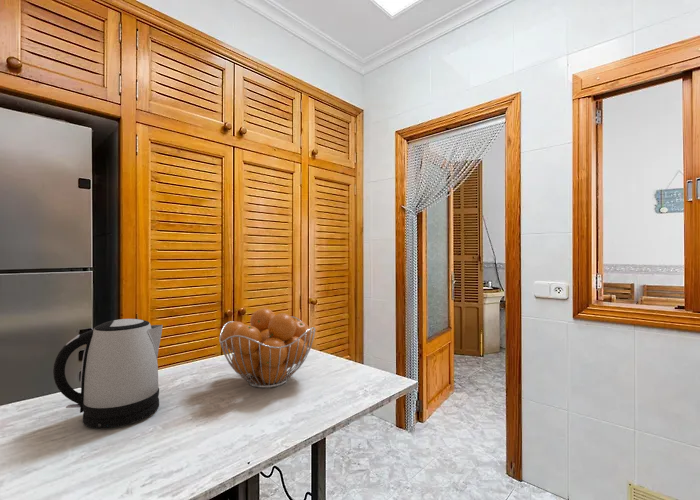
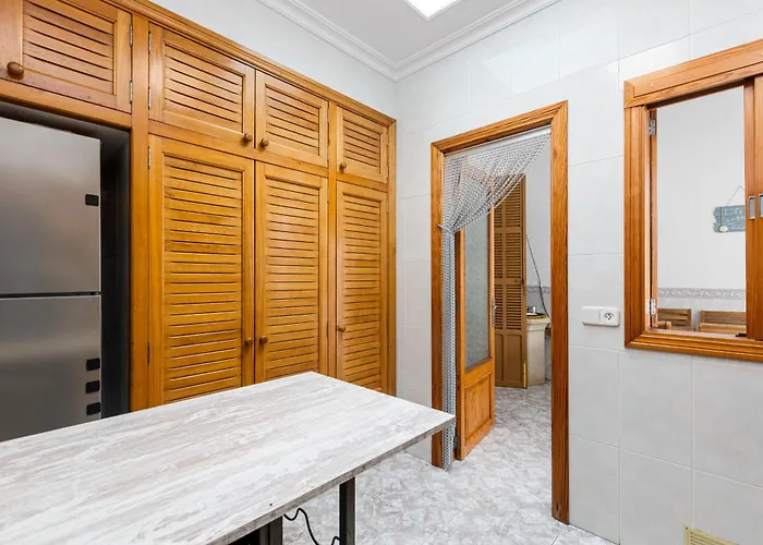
- fruit basket [218,307,316,389]
- kettle [52,318,164,429]
